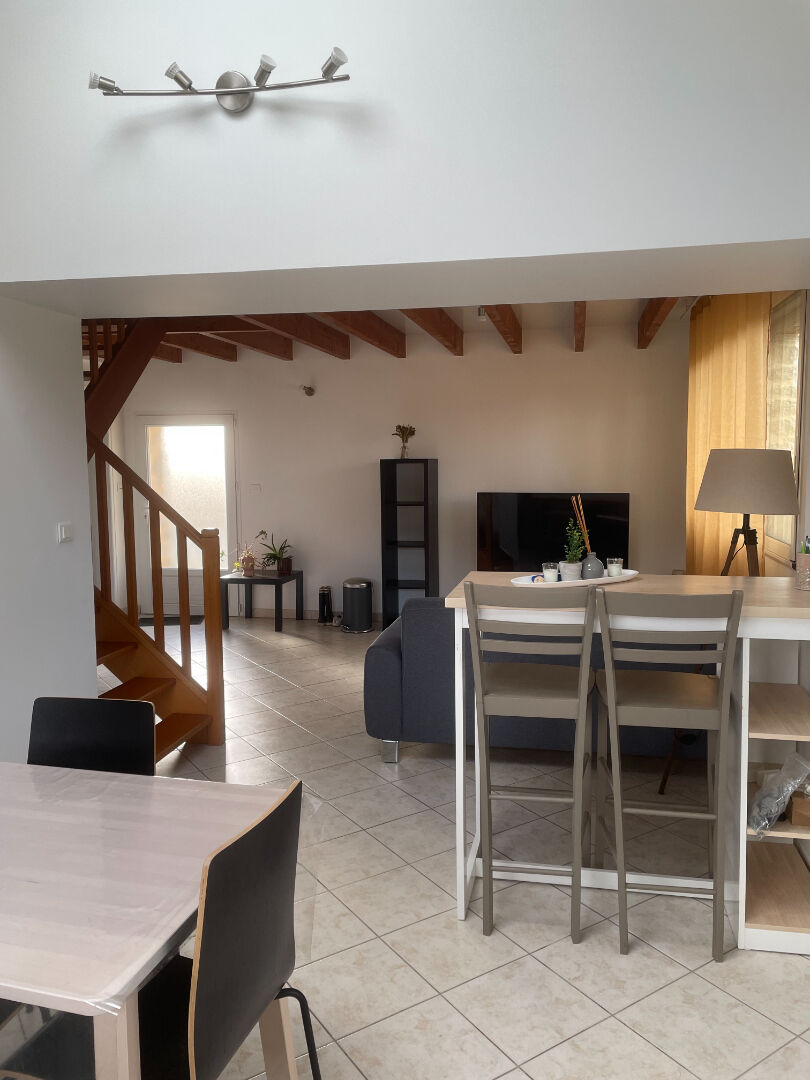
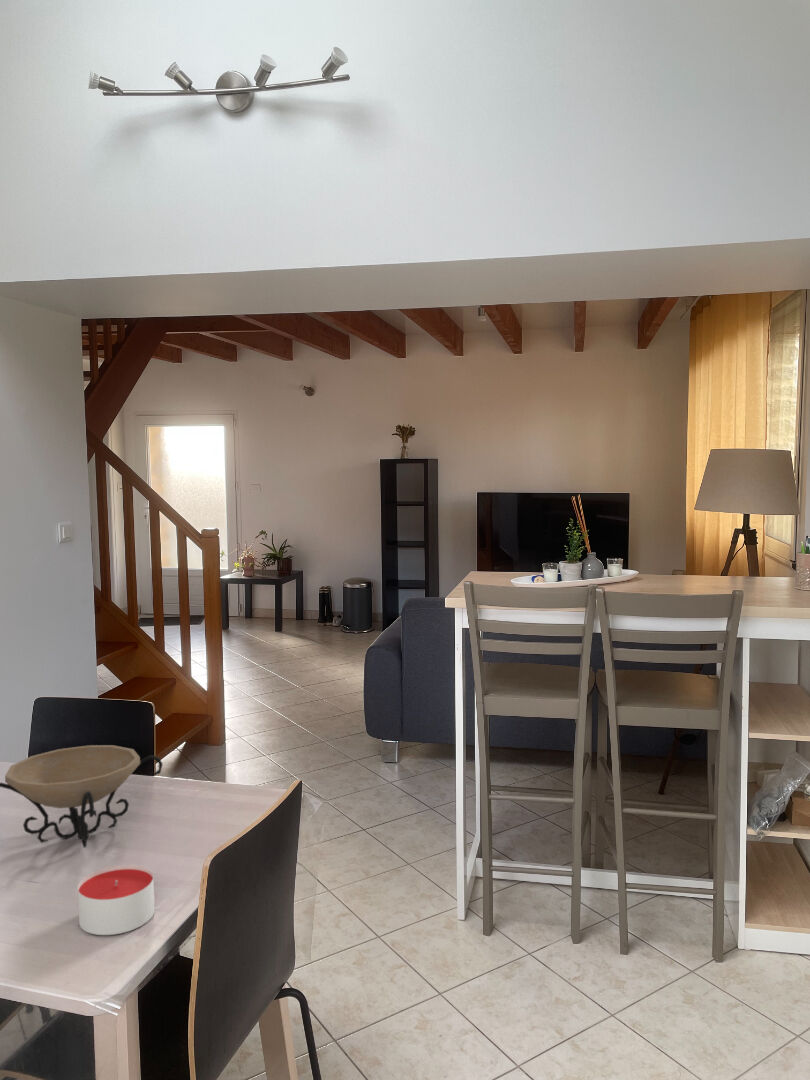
+ candle [77,864,156,936]
+ decorative bowl [0,744,164,848]
